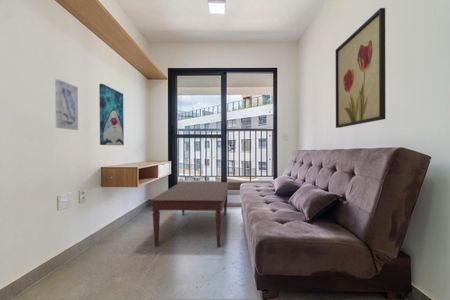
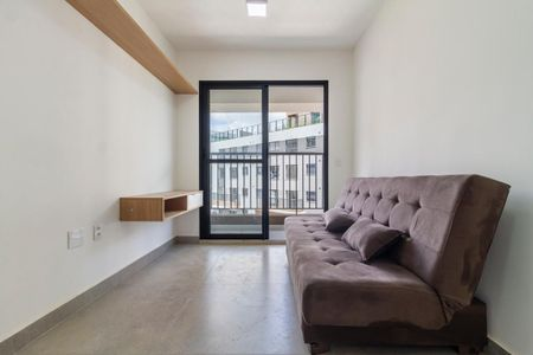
- coffee table [149,181,230,249]
- wall art [98,83,125,146]
- wall art [54,78,79,131]
- wall art [335,7,386,129]
